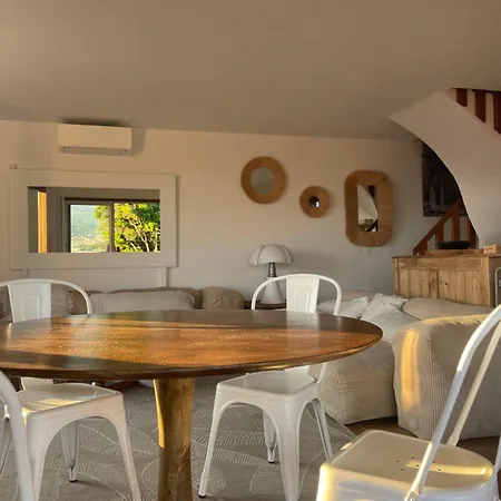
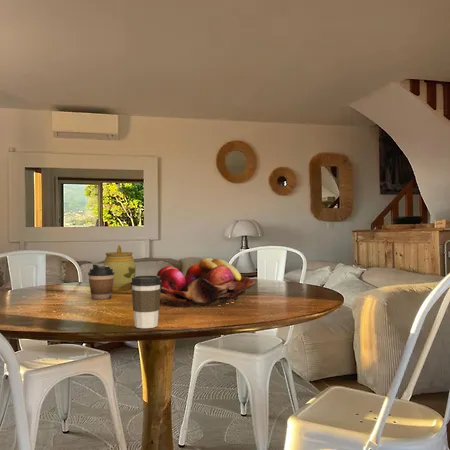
+ coffee cup [87,263,114,300]
+ coffee cup [131,275,162,329]
+ jar [102,244,137,291]
+ fruit basket [156,257,256,308]
